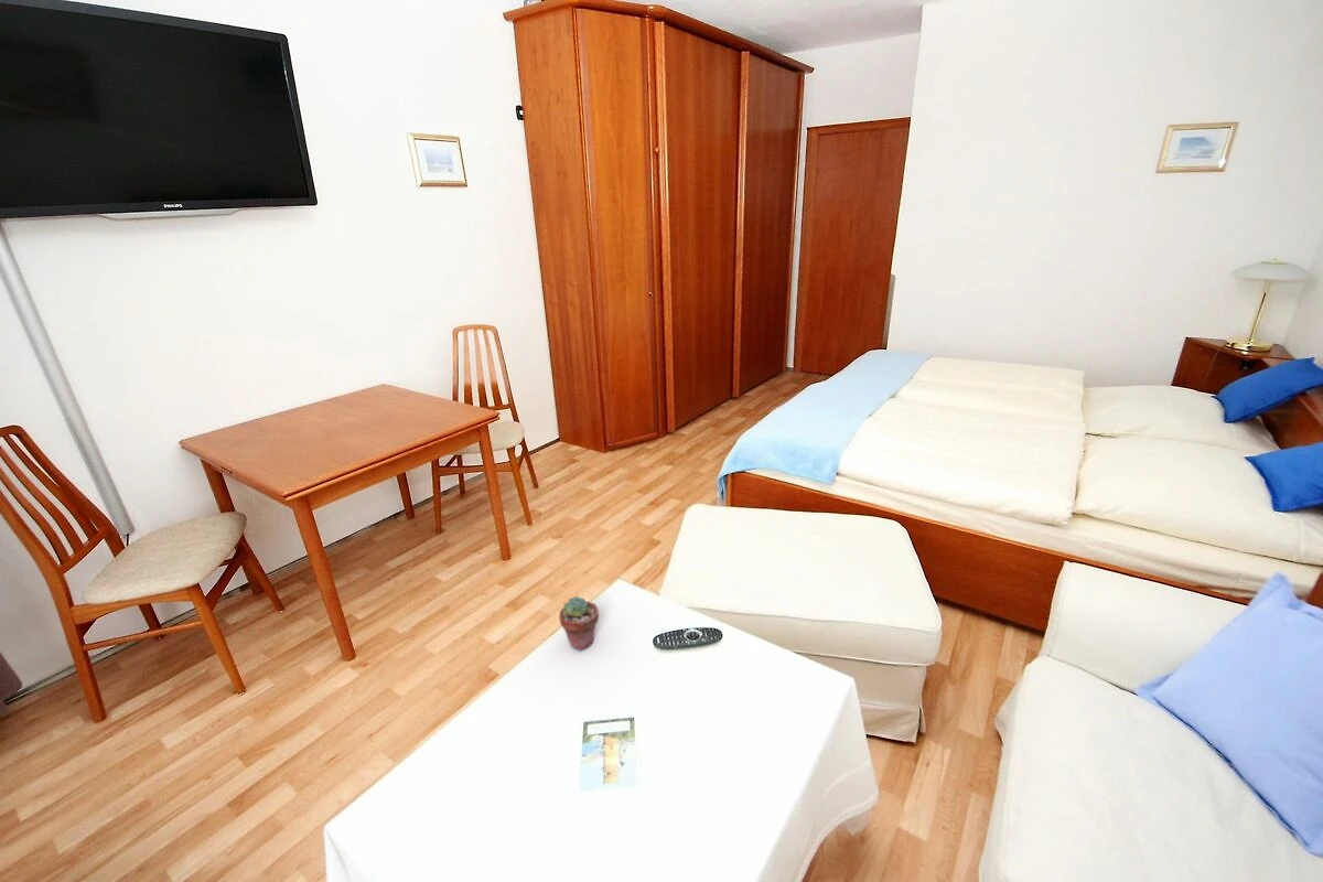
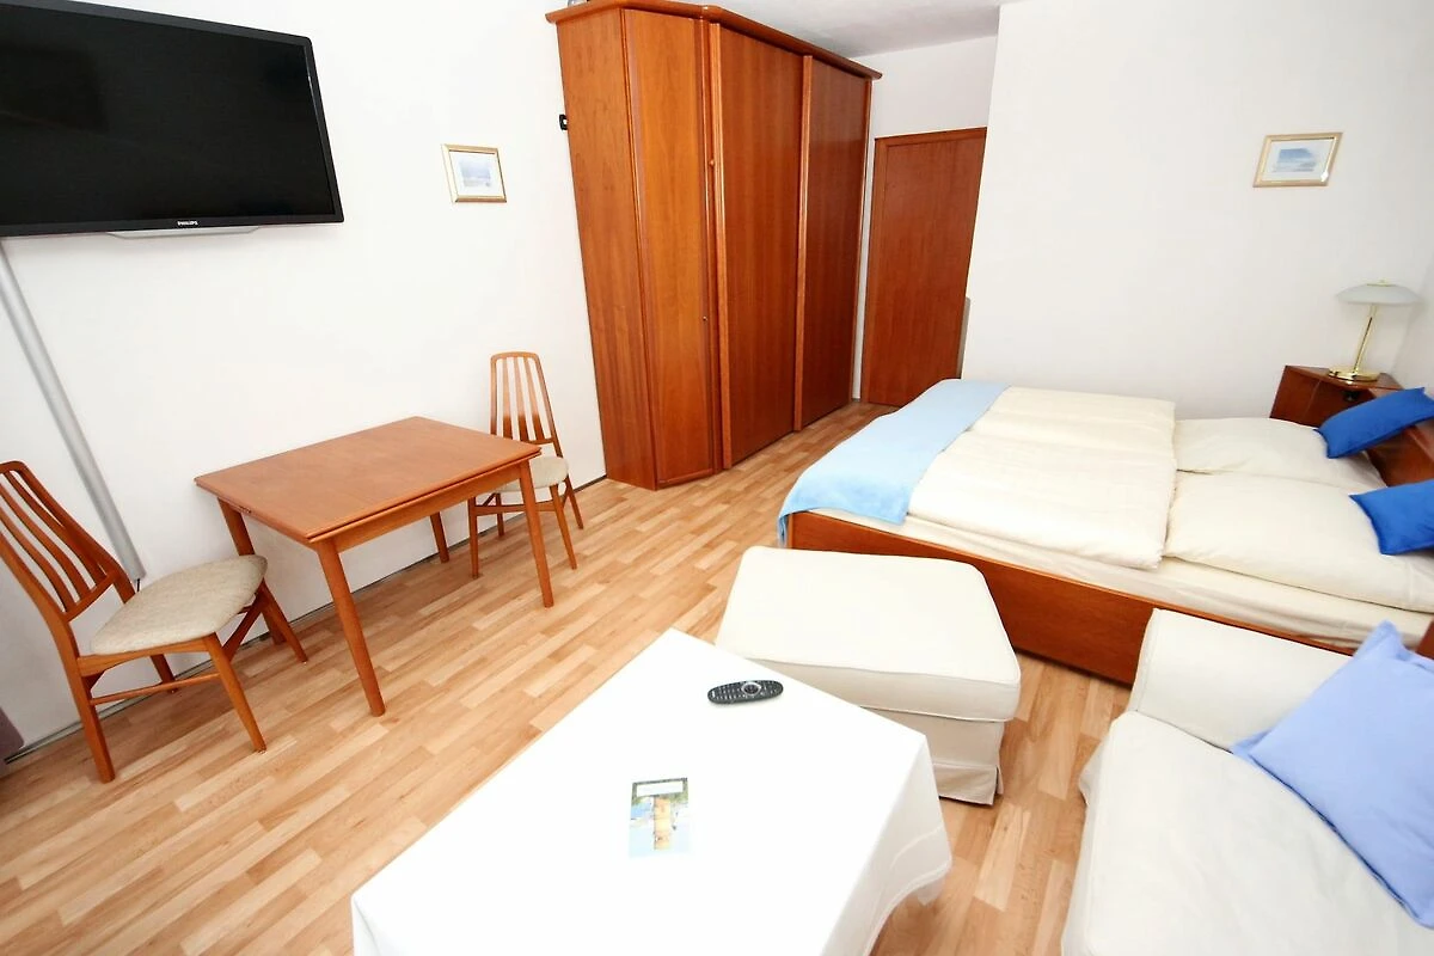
- potted succulent [558,595,600,653]
